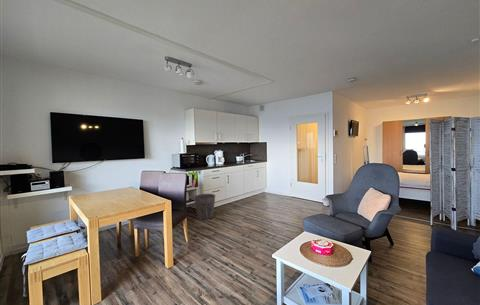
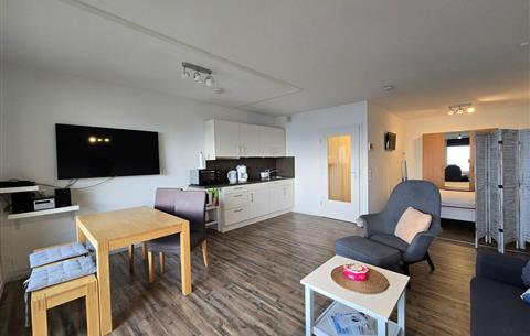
- waste bin [193,193,216,220]
